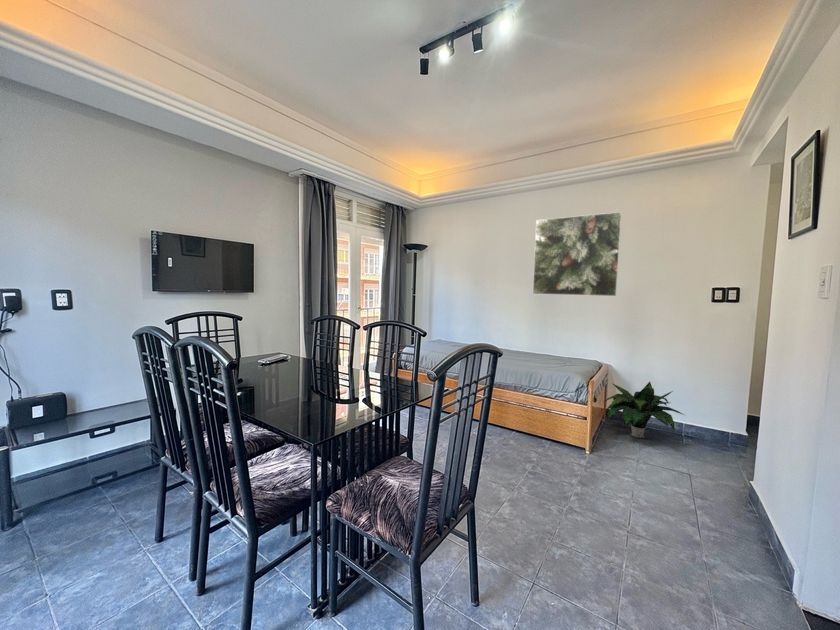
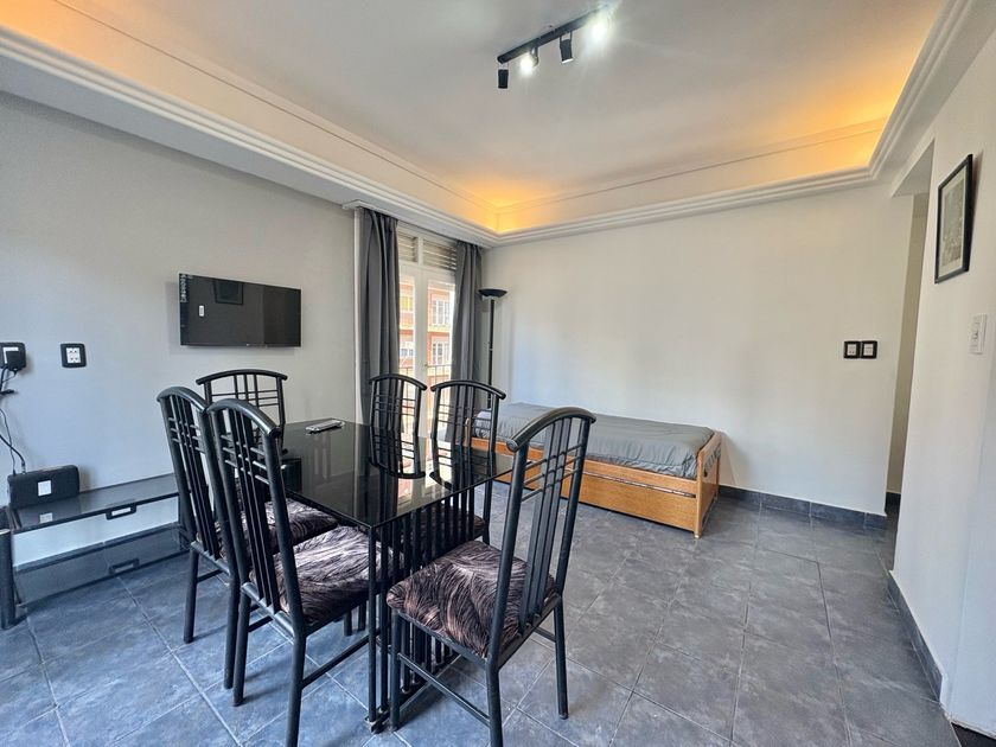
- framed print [532,211,623,297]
- potted plant [603,381,687,439]
